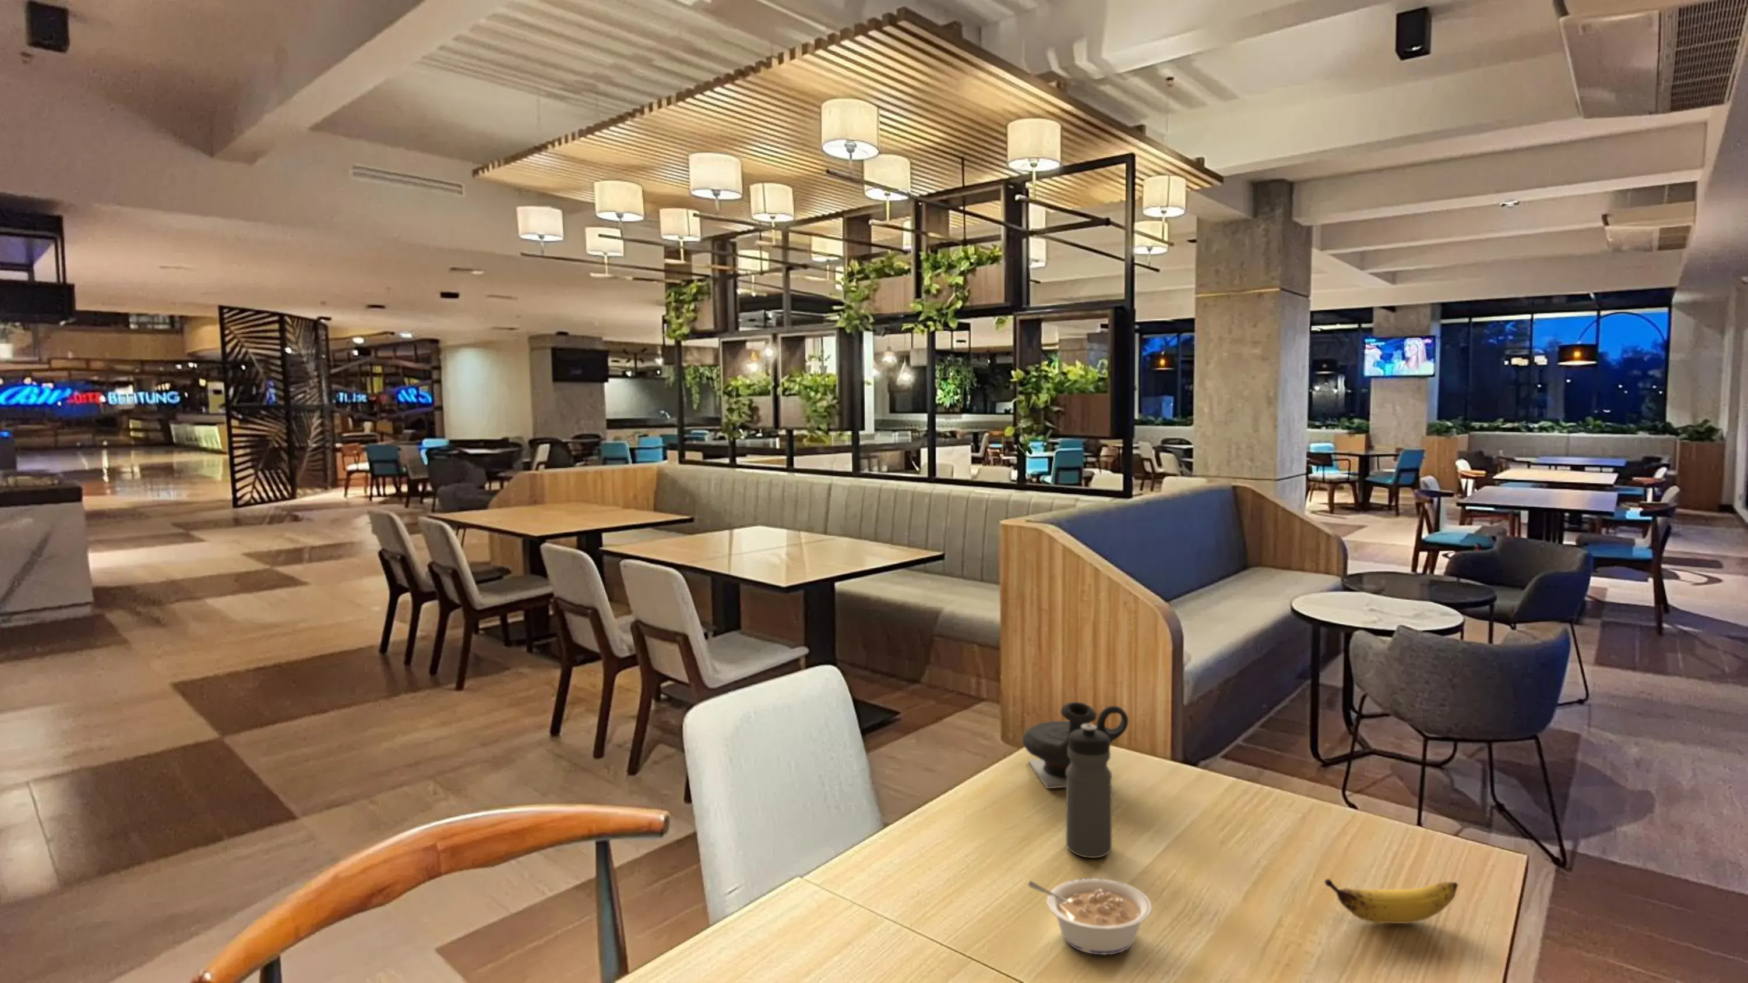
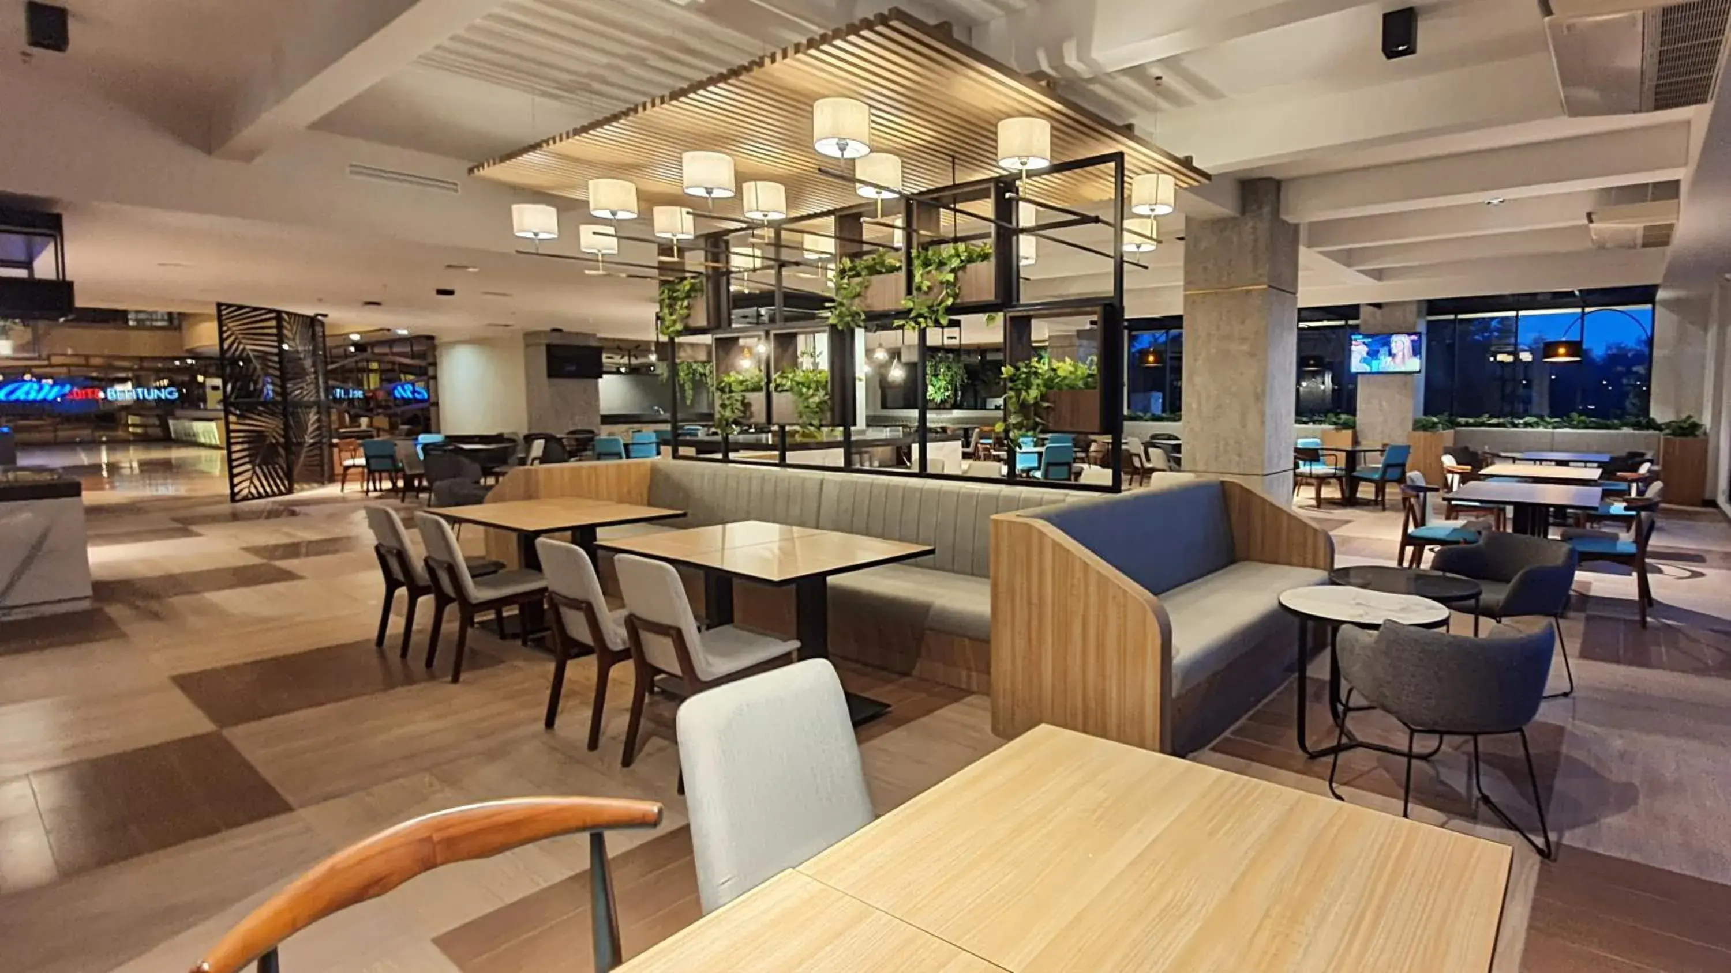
- legume [1028,879,1153,955]
- water bottle [1066,724,1113,858]
- banana [1324,879,1459,924]
- teapot [1022,701,1130,789]
